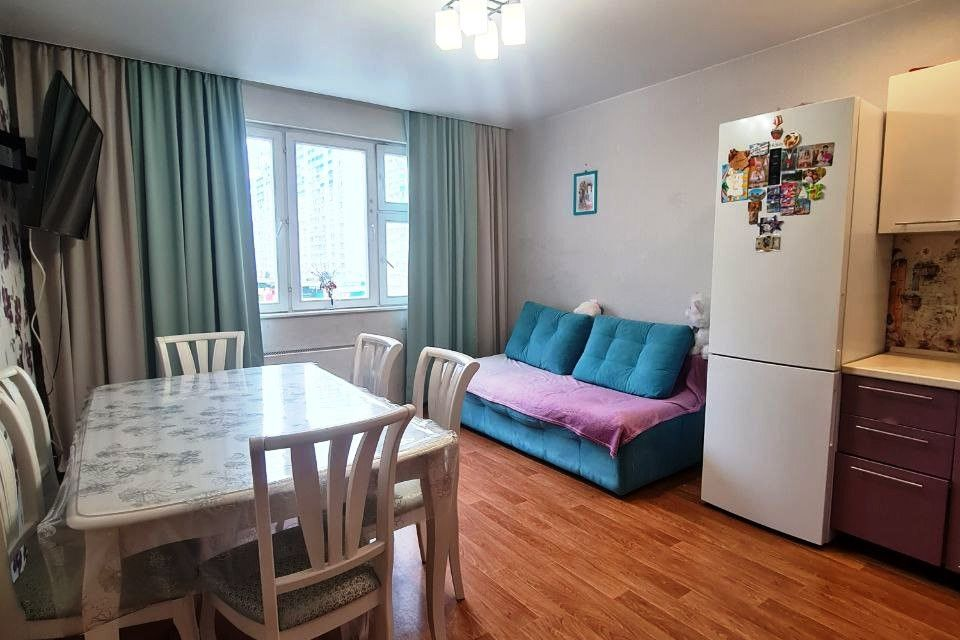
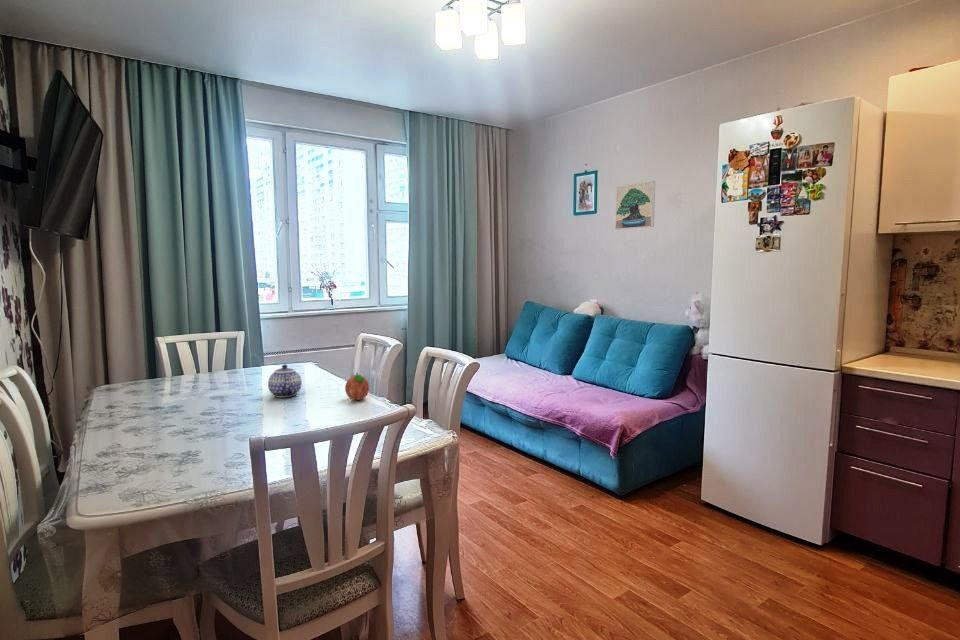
+ fruit [344,371,370,401]
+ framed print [614,180,656,230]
+ teapot [267,363,303,399]
